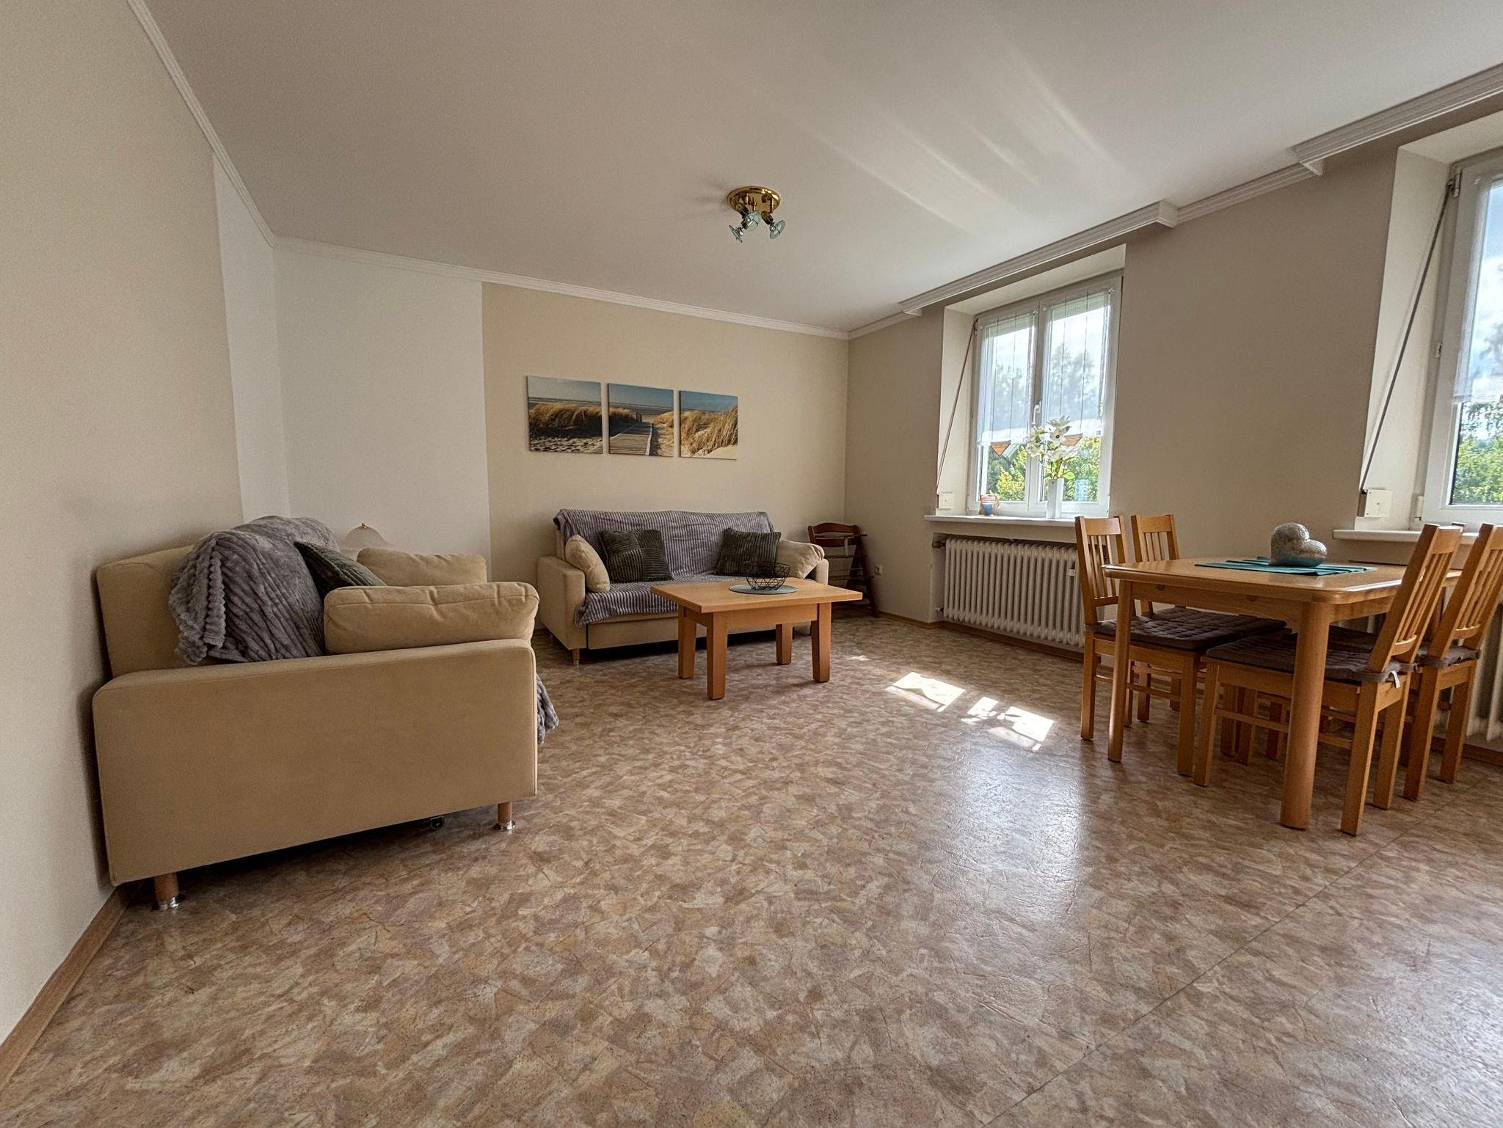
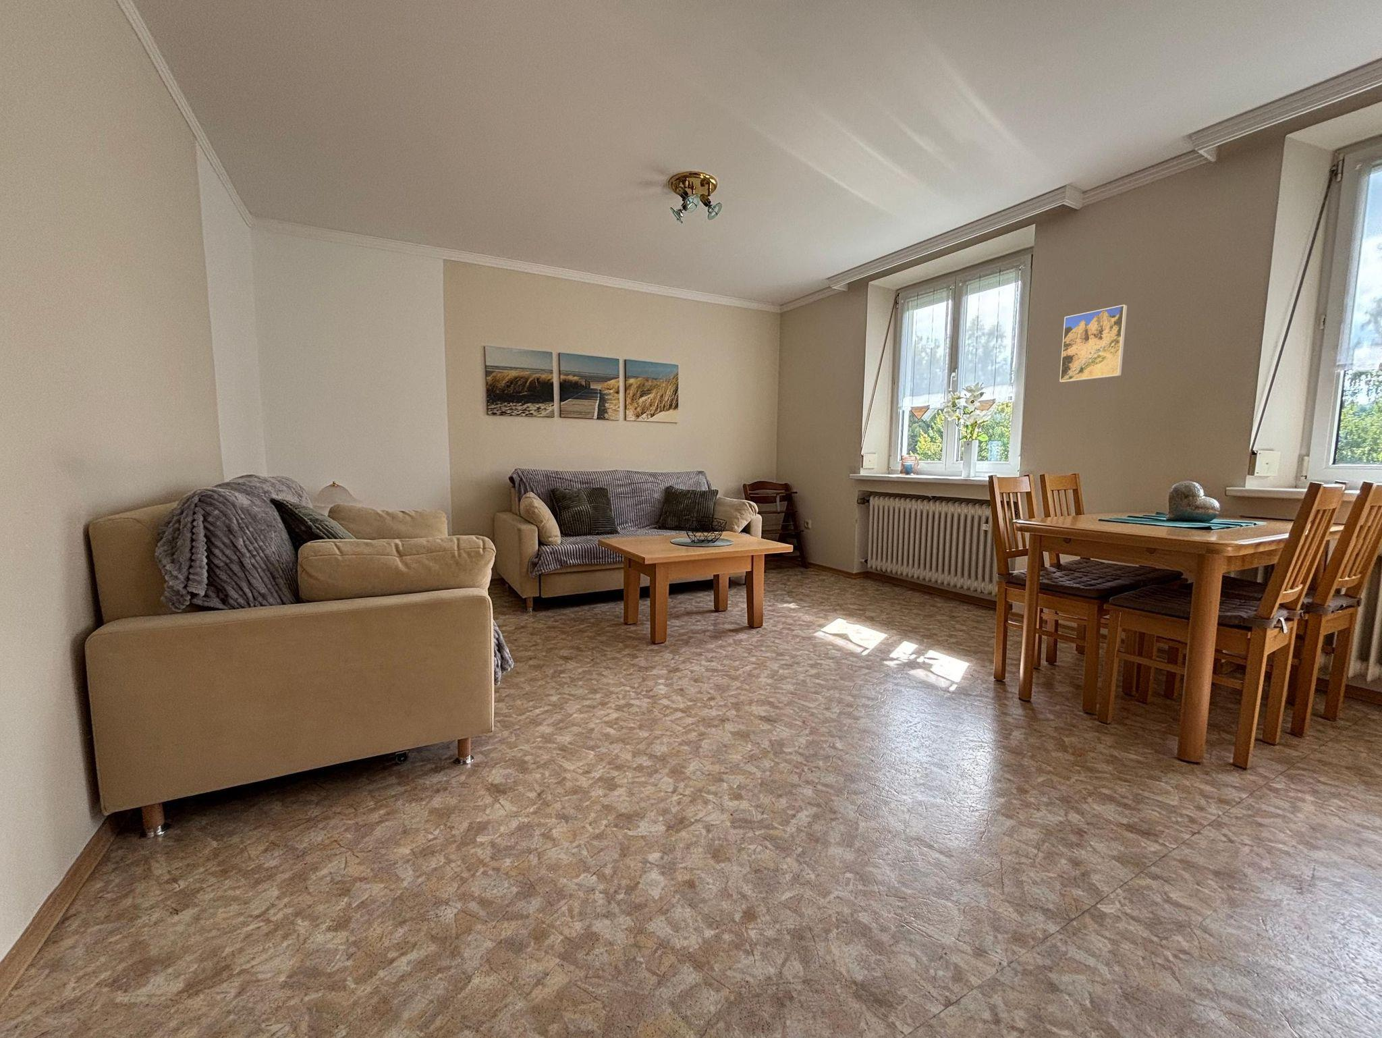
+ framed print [1058,304,1128,383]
